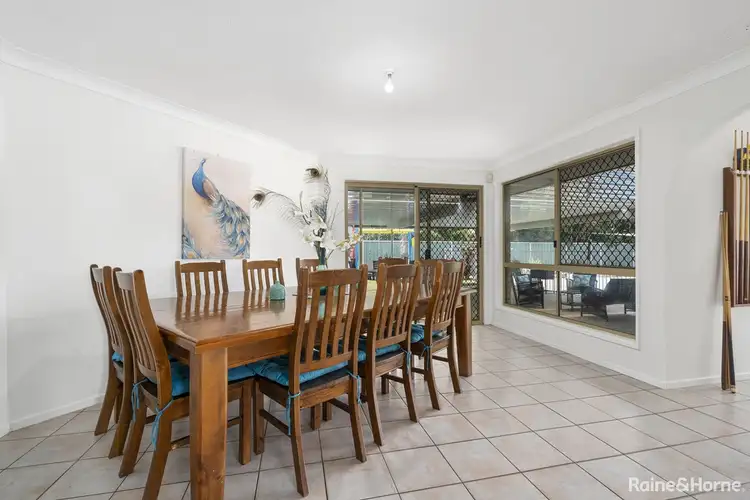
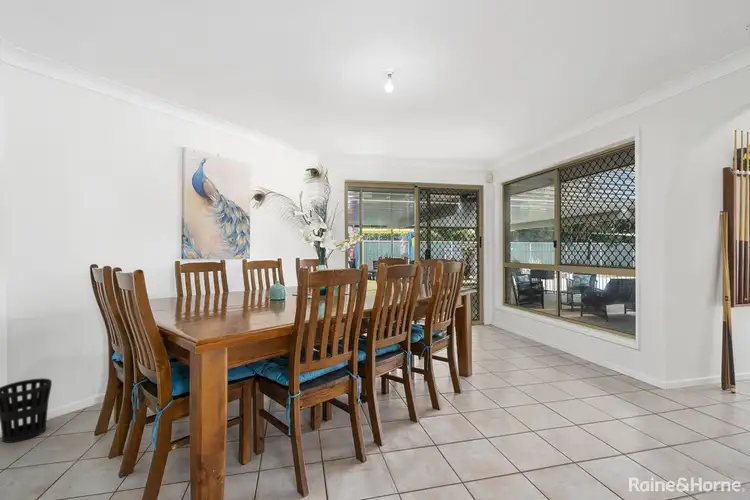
+ wastebasket [0,377,53,444]
